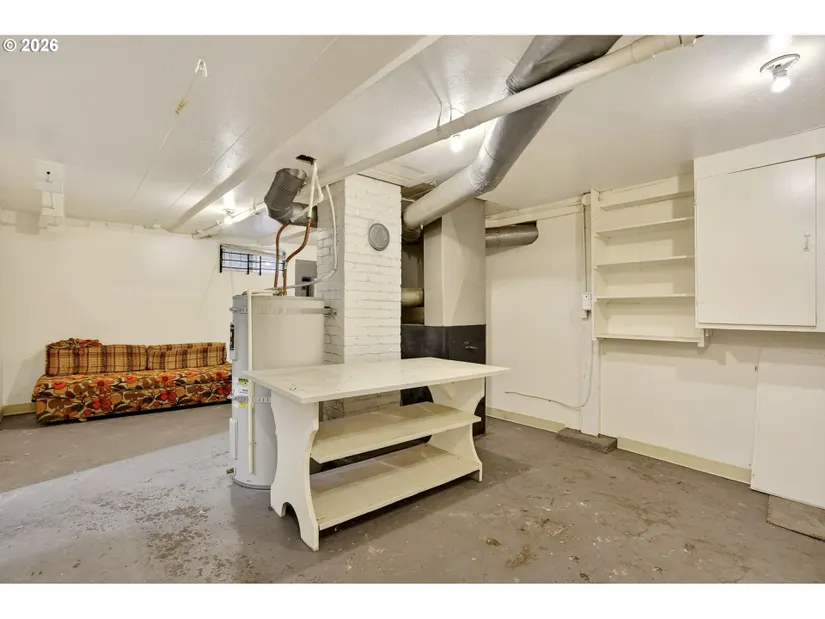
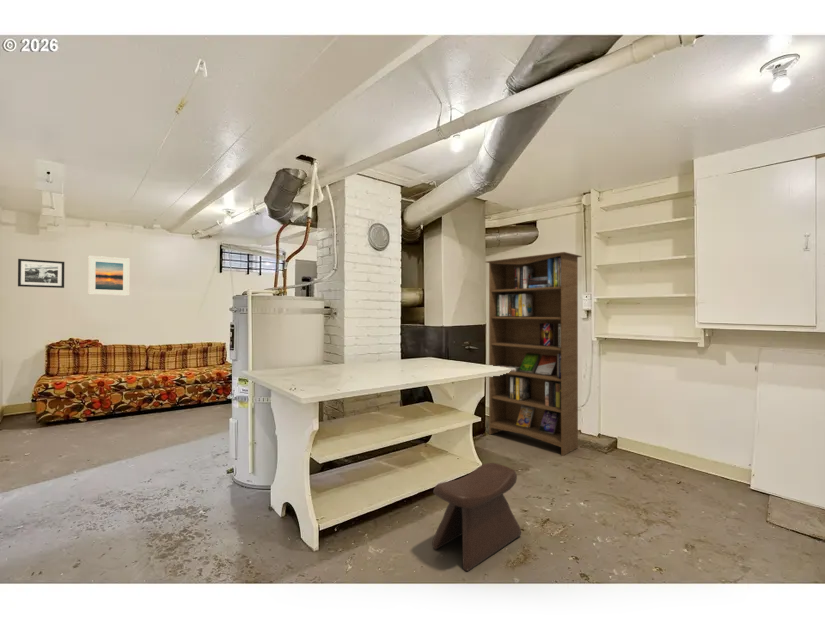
+ bookcase [485,251,583,457]
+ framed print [87,255,131,297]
+ stool [431,462,522,572]
+ picture frame [17,258,65,289]
